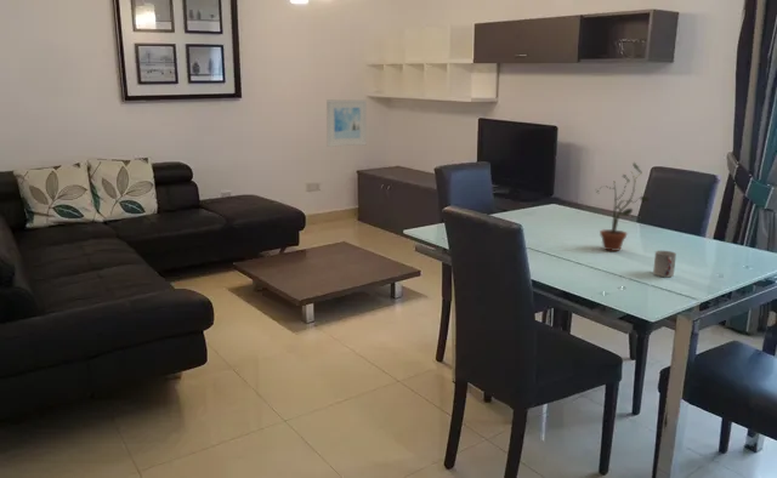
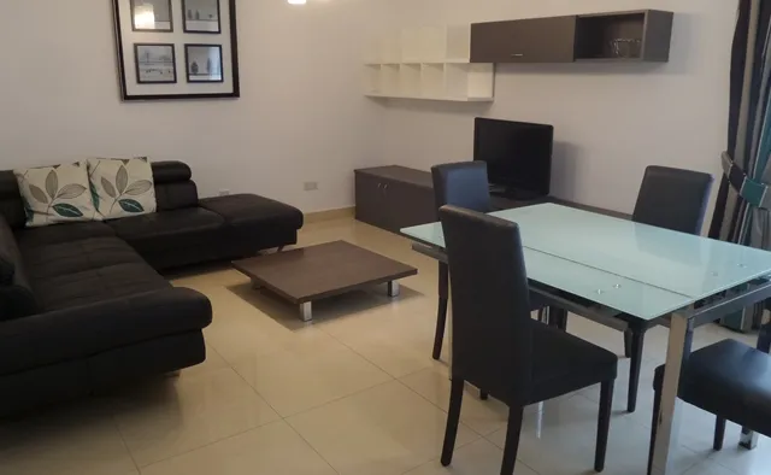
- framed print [325,99,368,148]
- cup [652,250,677,278]
- potted plant [595,161,651,252]
